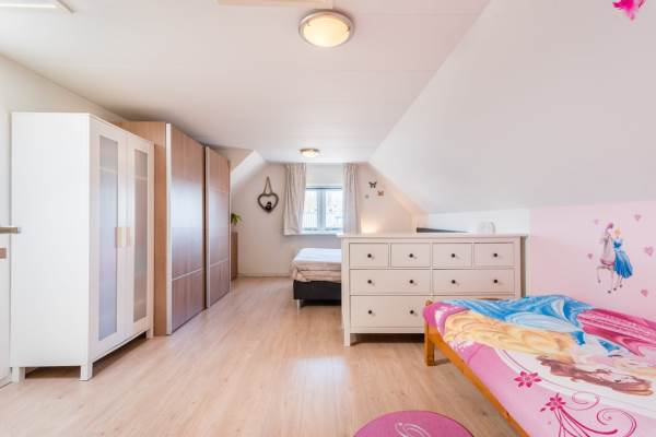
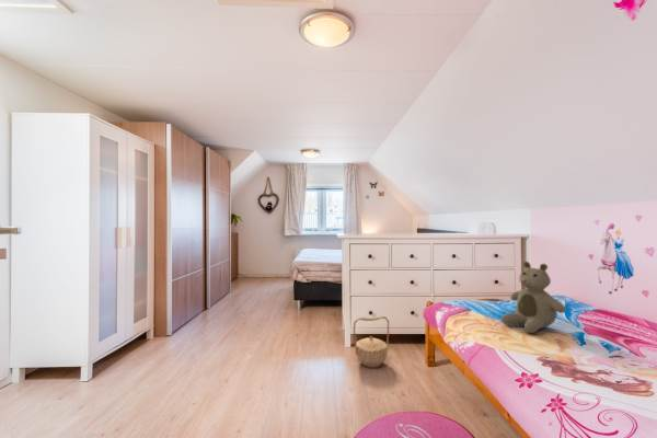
+ basket [353,315,390,369]
+ teddy bear [500,261,566,334]
